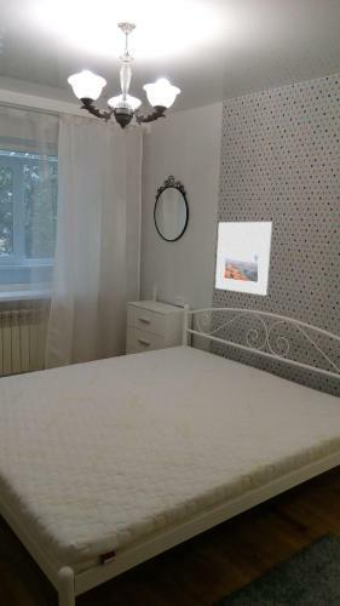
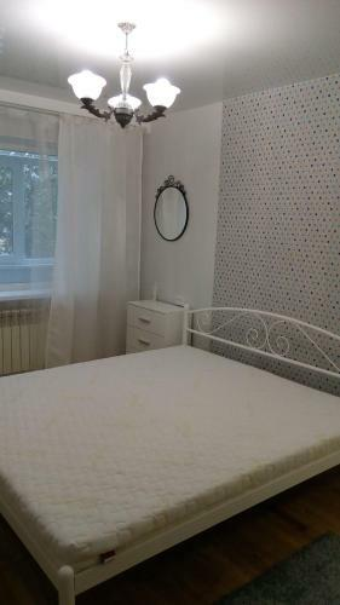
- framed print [214,221,273,297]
